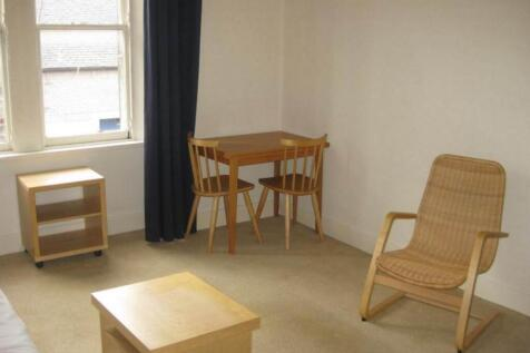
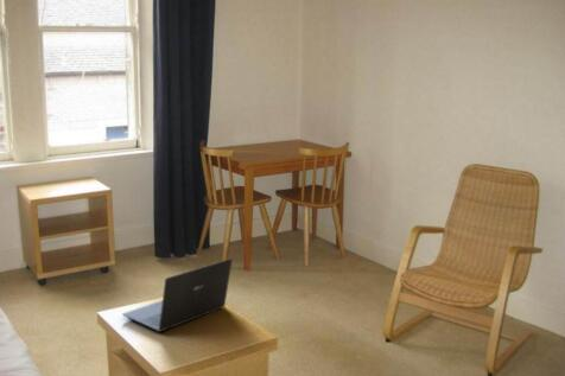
+ laptop [121,257,233,333]
